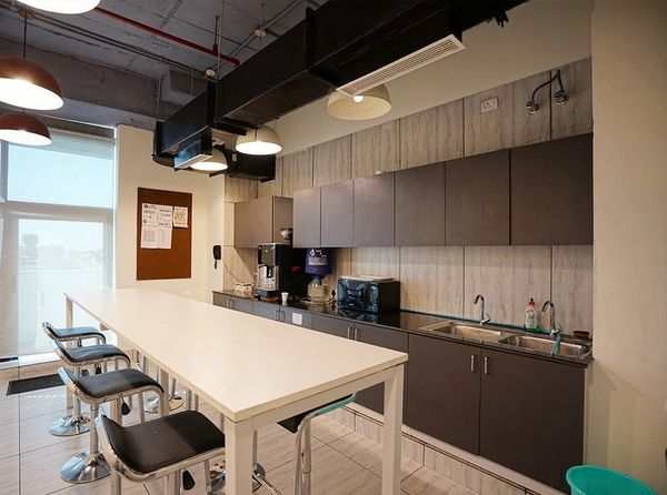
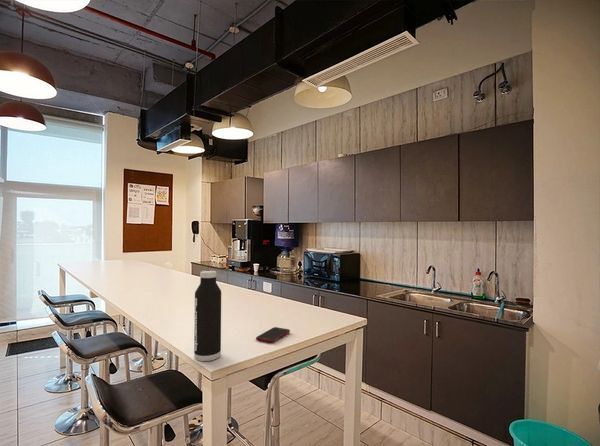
+ water bottle [193,270,222,362]
+ cell phone [255,326,291,344]
